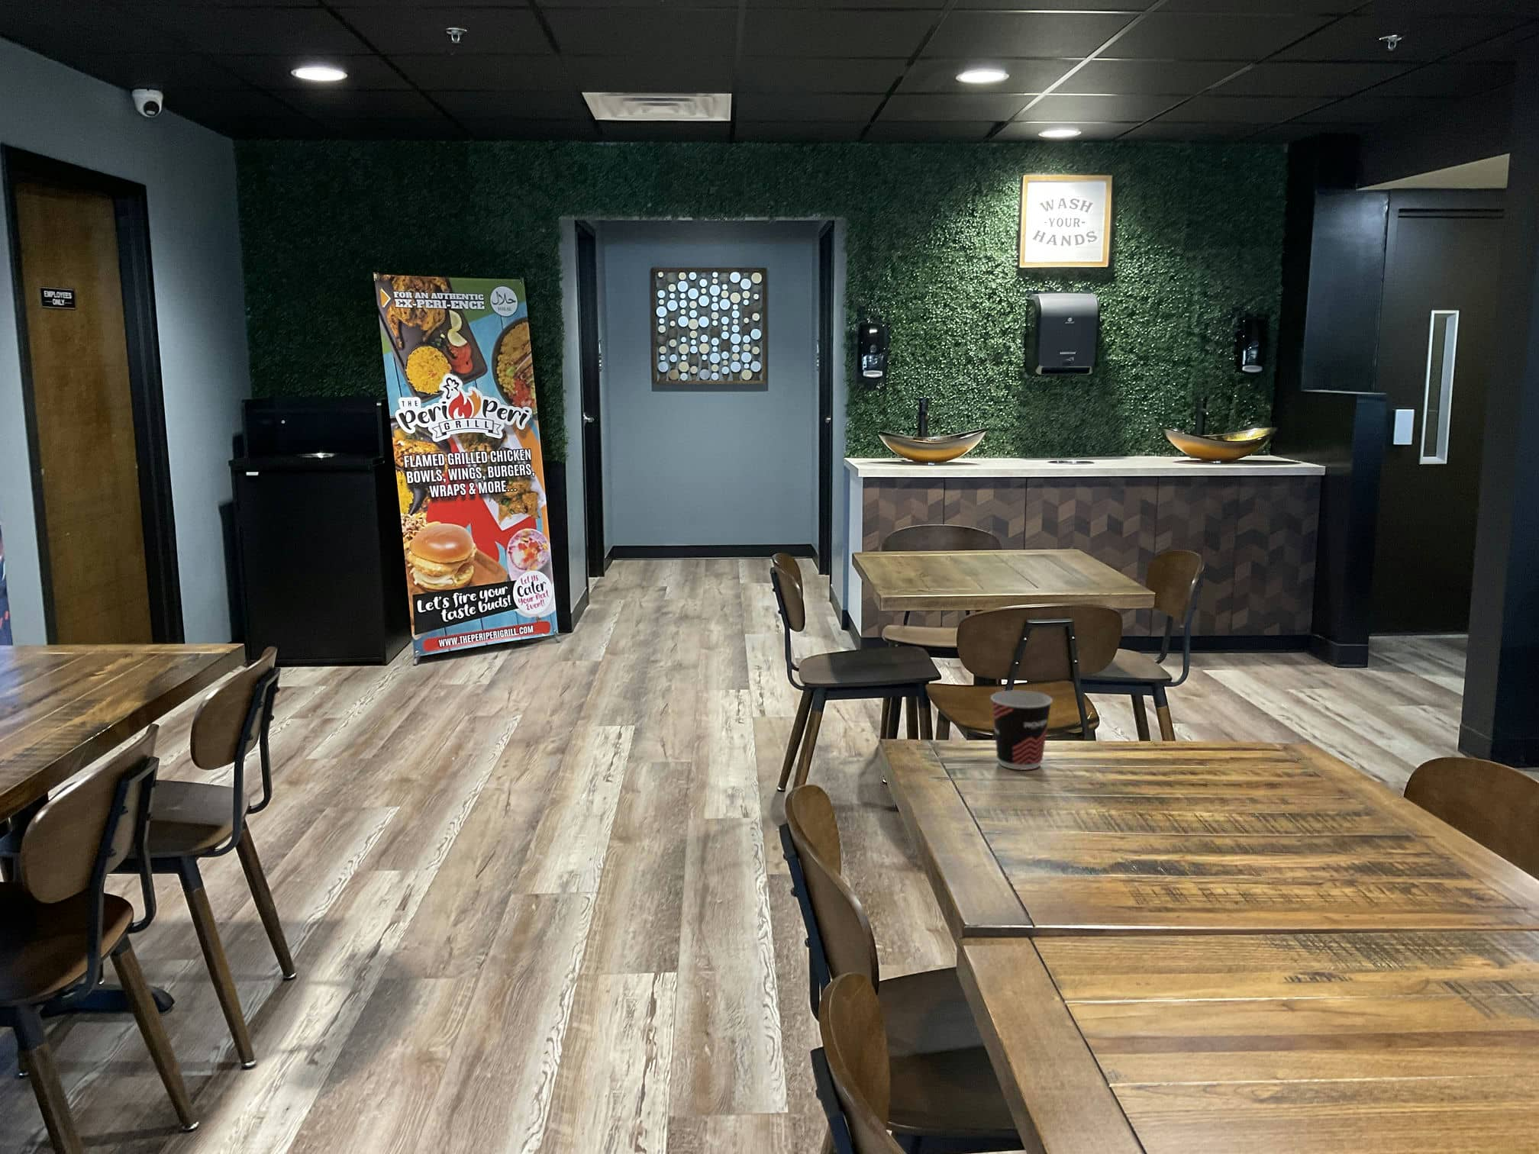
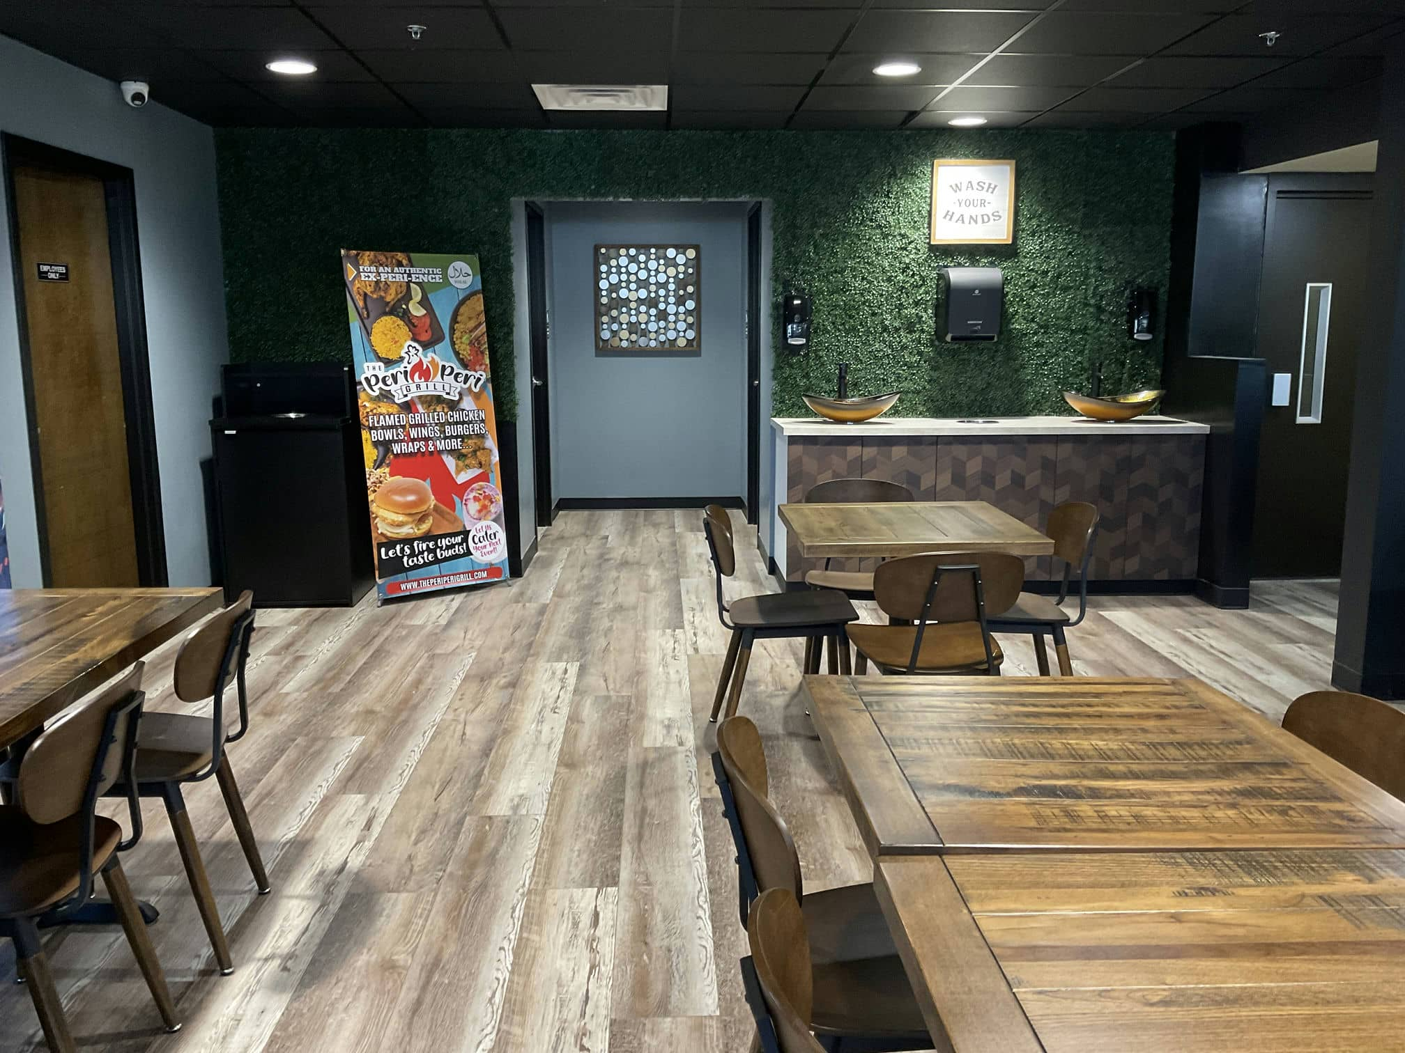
- cup [990,690,1053,771]
